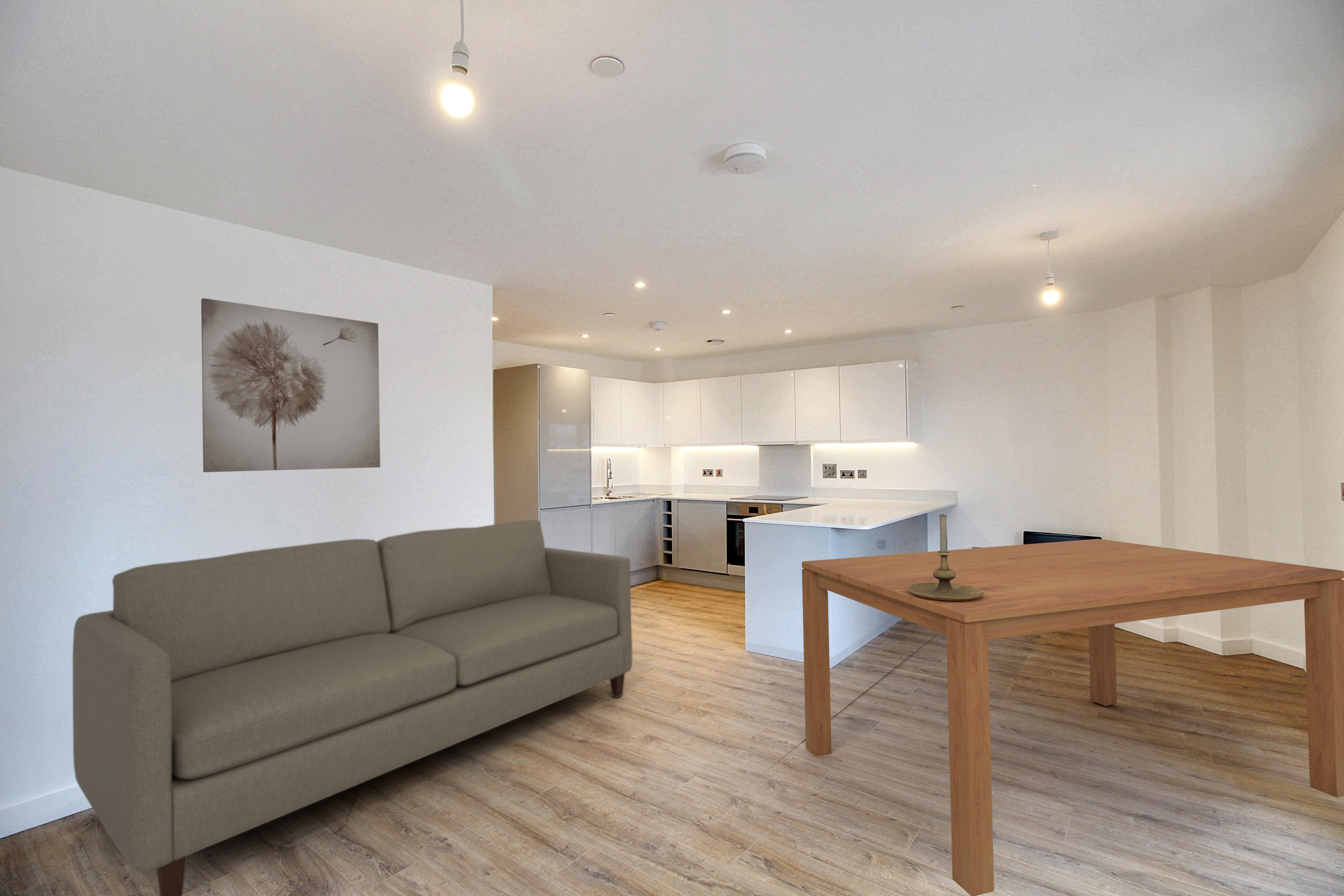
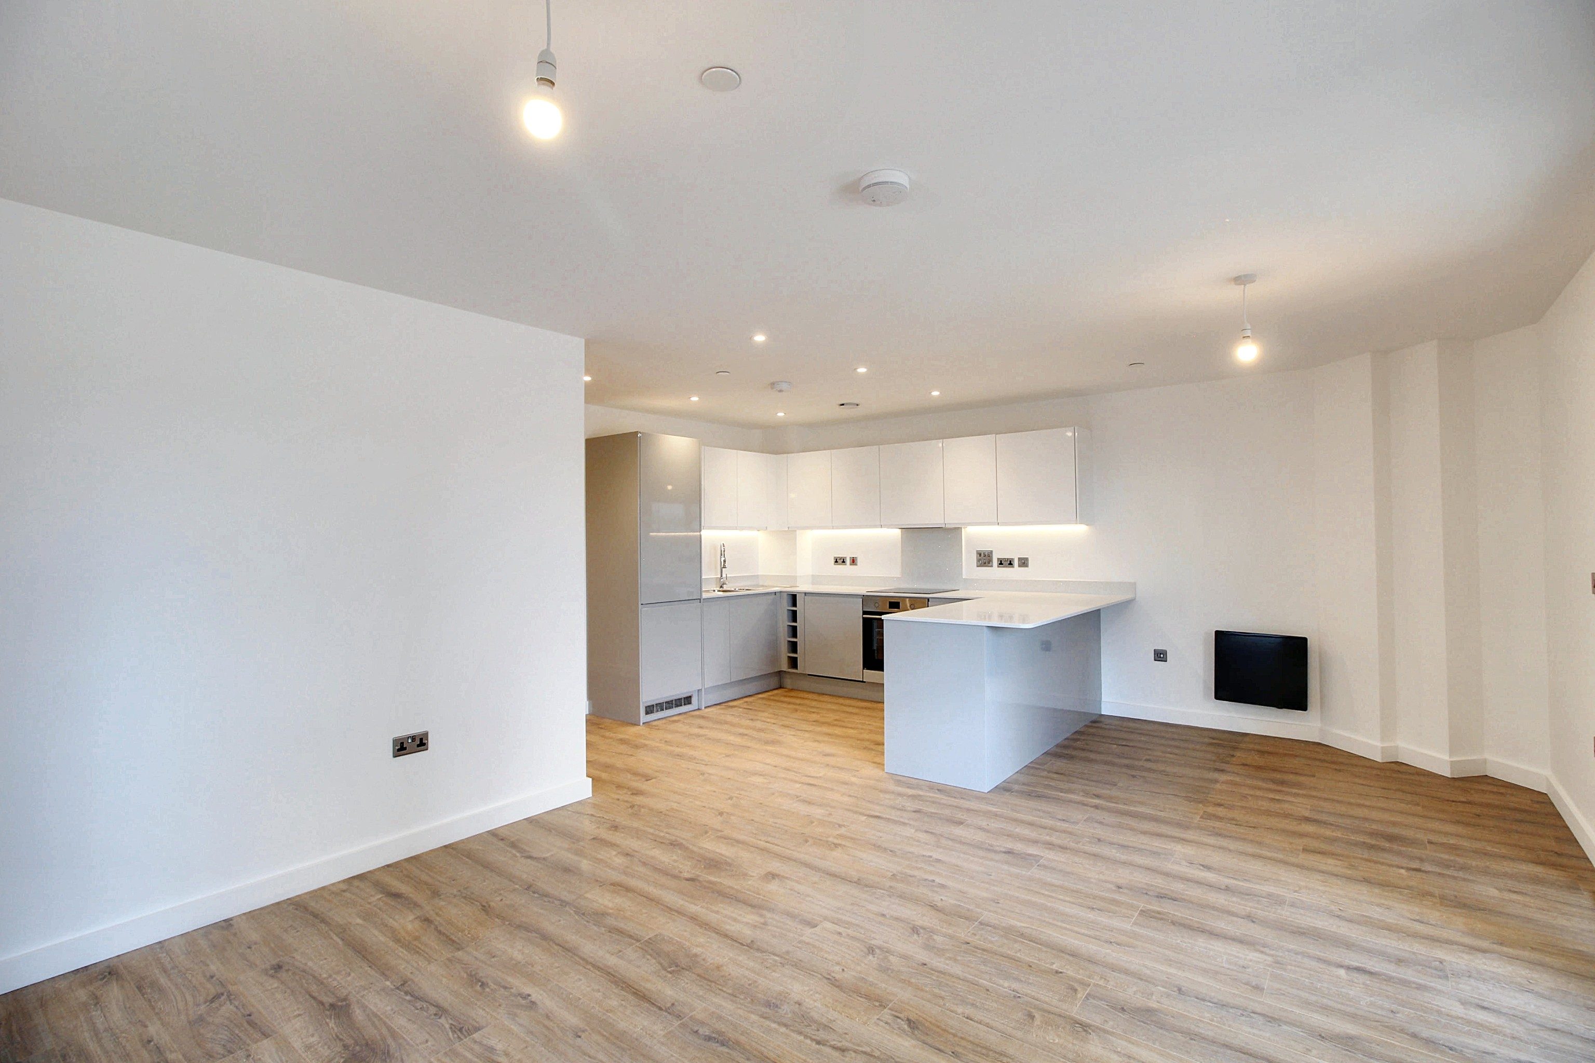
- candle holder [907,513,985,601]
- wall art [201,297,381,472]
- sofa [72,519,633,896]
- dining table [802,539,1344,896]
